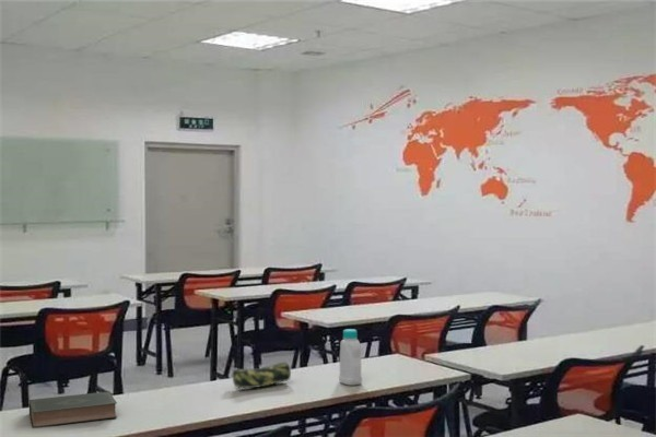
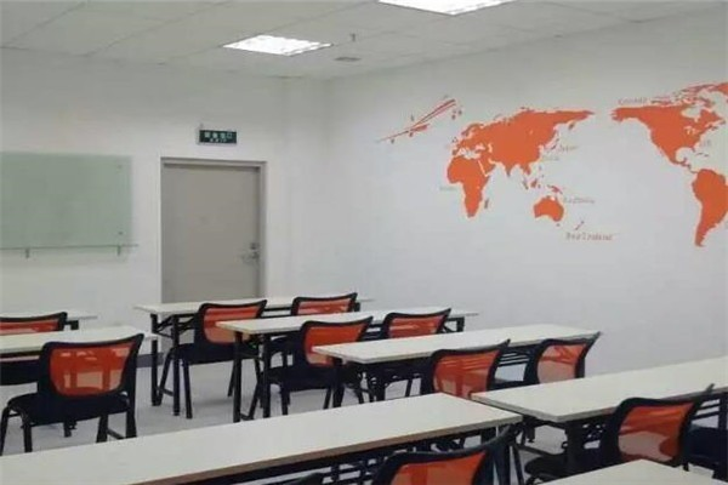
- pencil case [232,362,292,389]
- bottle [338,328,363,387]
- book [28,390,118,428]
